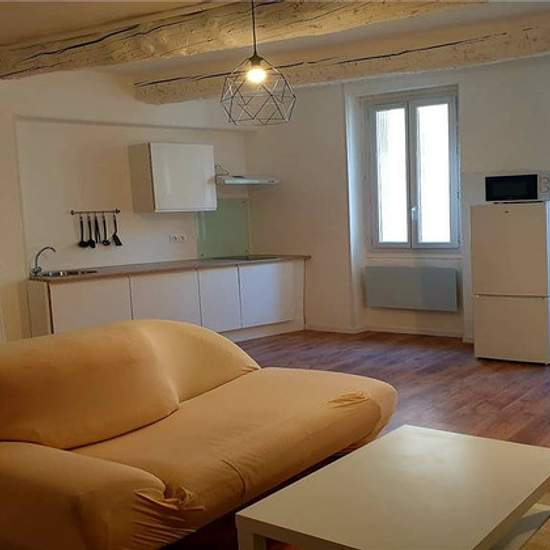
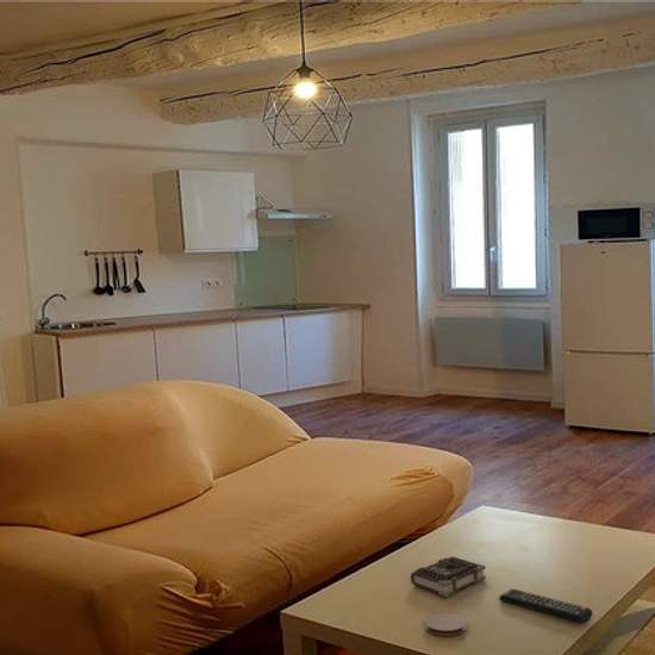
+ coaster [424,612,468,637]
+ remote control [498,587,594,624]
+ book [410,556,487,598]
